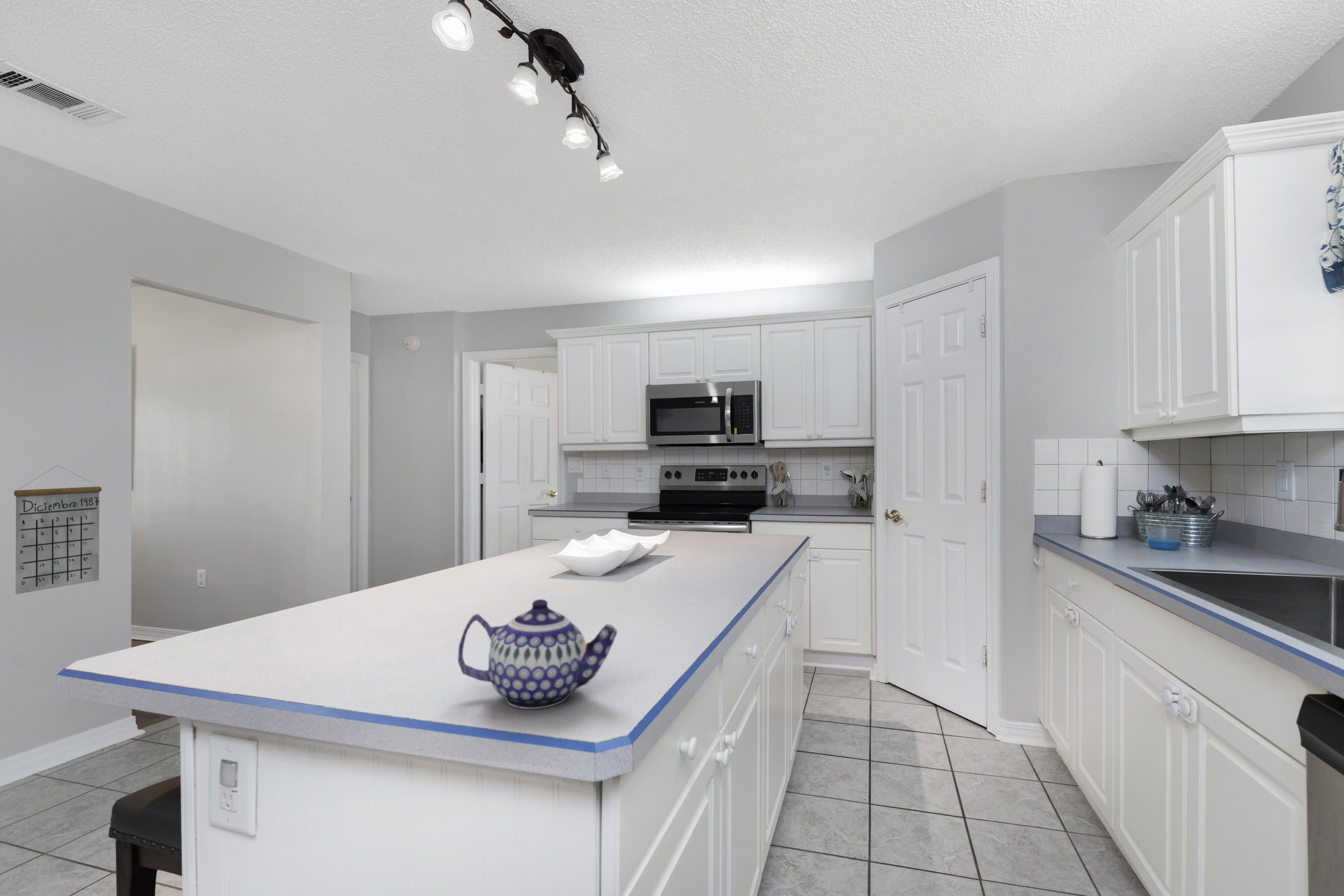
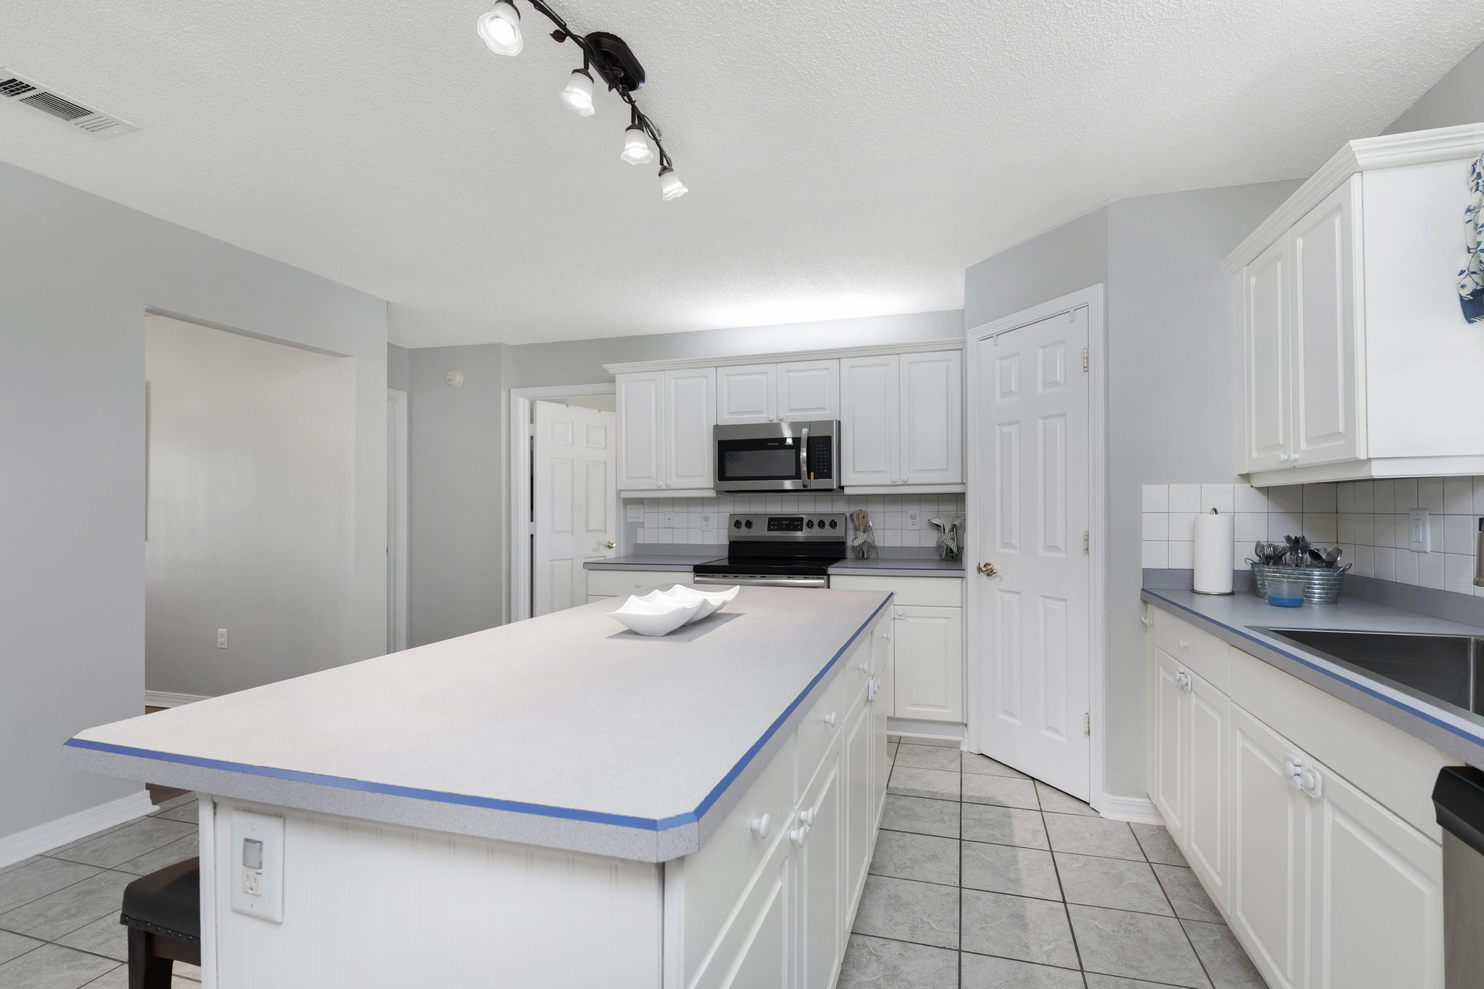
- teapot [457,599,618,709]
- calendar [13,465,102,595]
